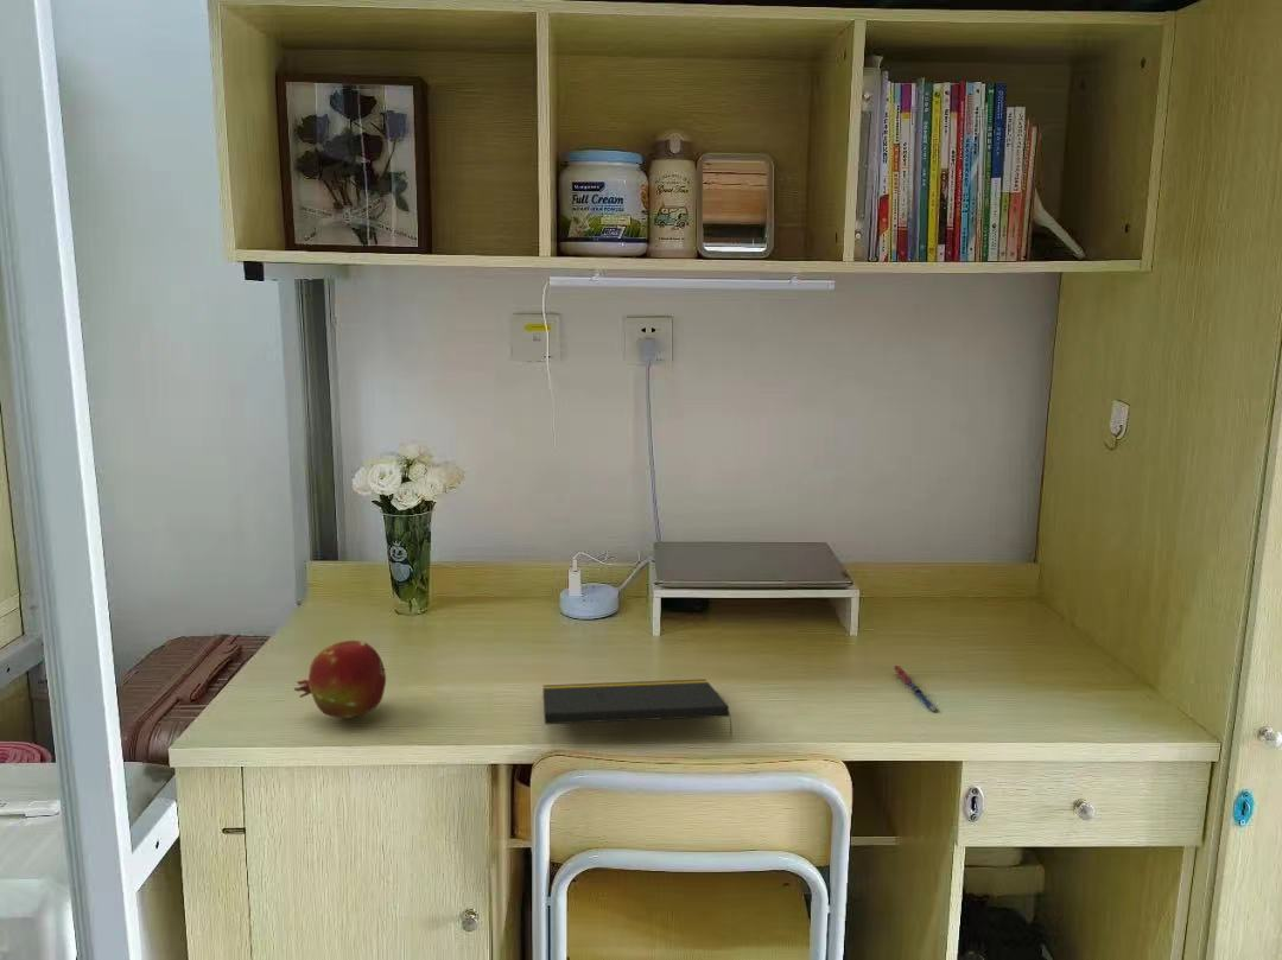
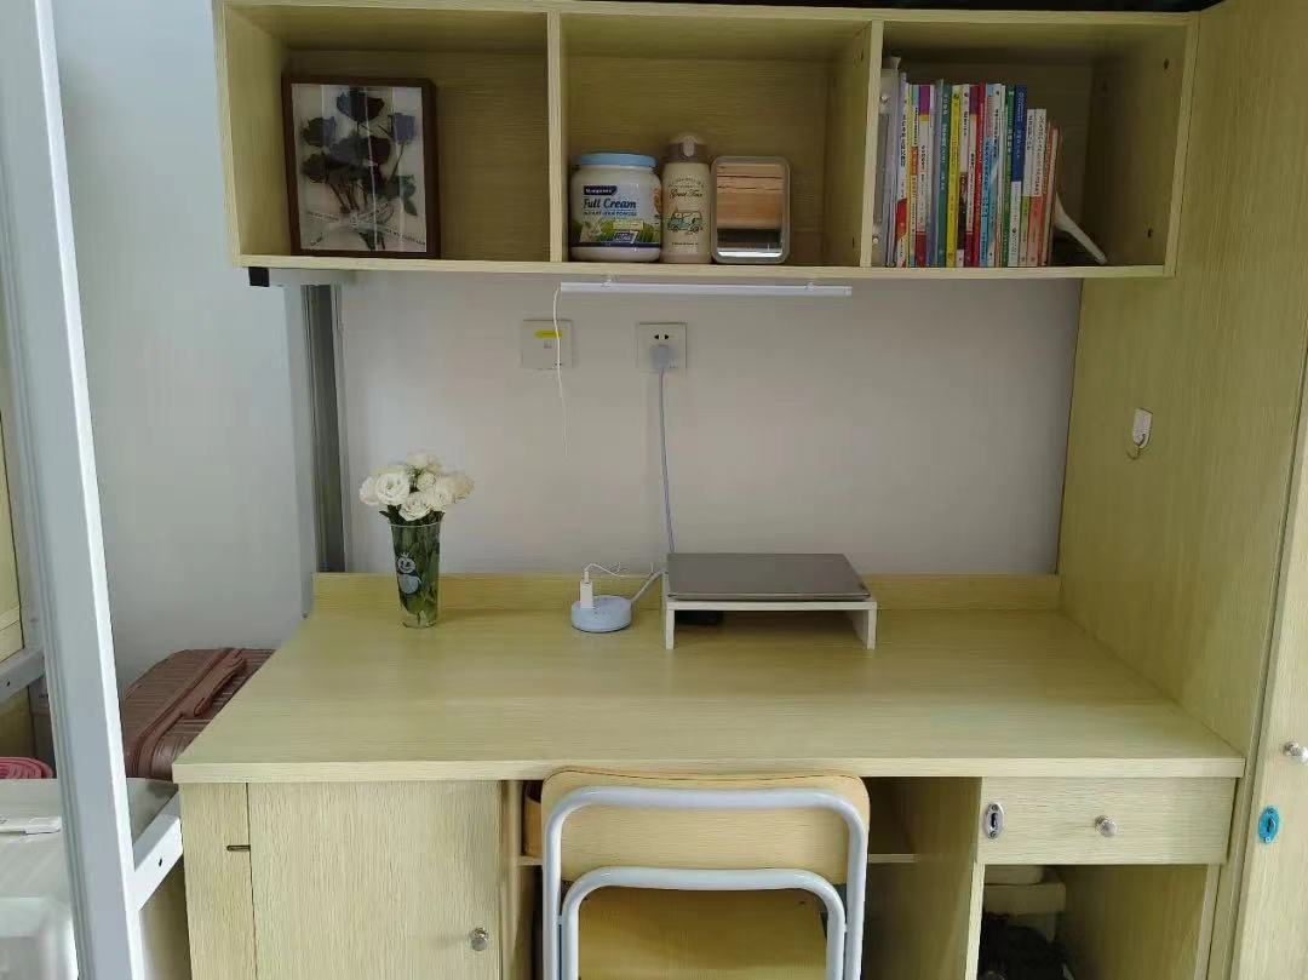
- notepad [541,678,735,740]
- pen [893,665,941,713]
- fruit [293,640,387,719]
